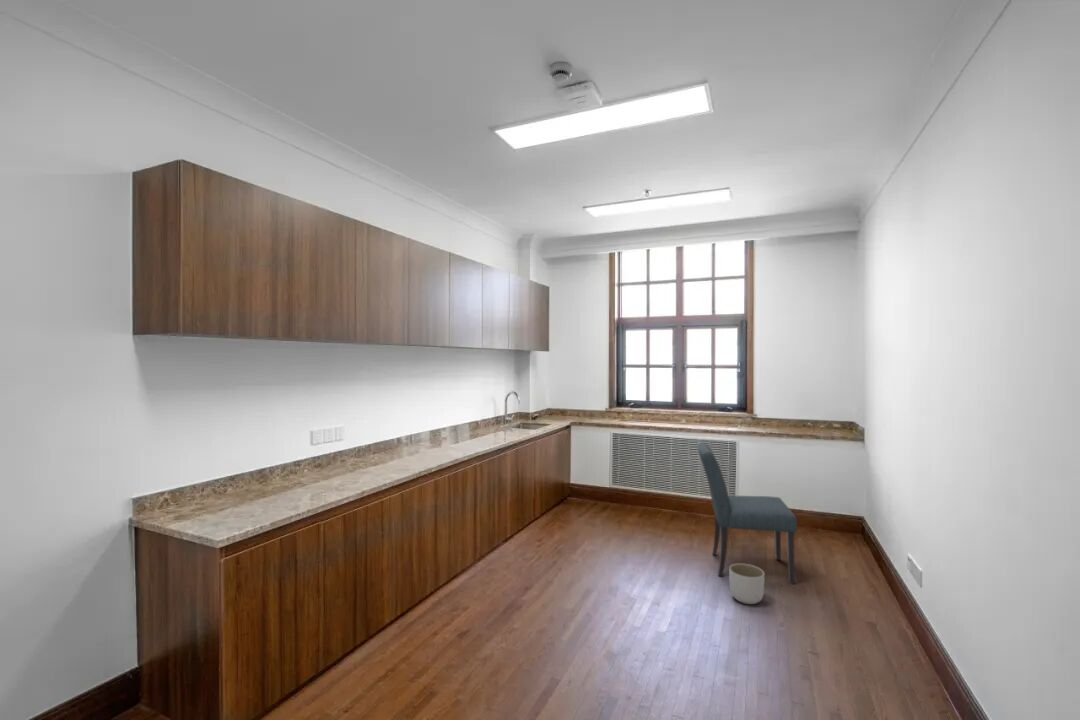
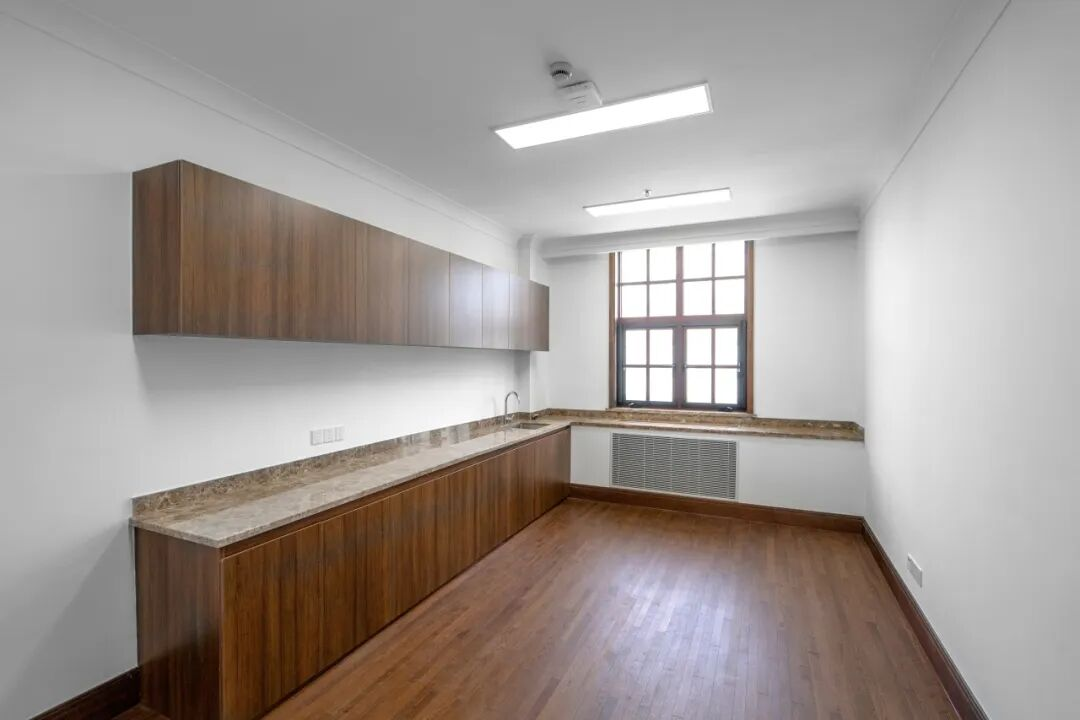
- planter [728,562,765,605]
- chair [697,441,798,585]
